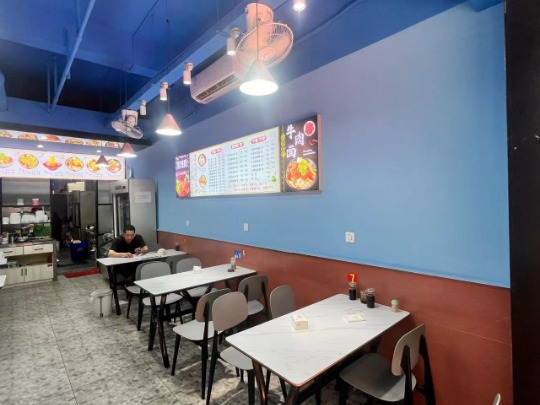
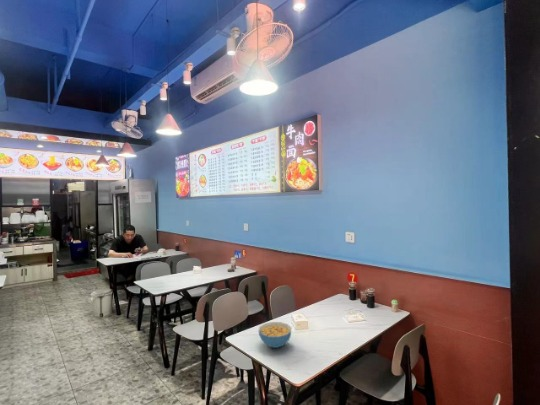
+ cereal bowl [257,321,292,349]
